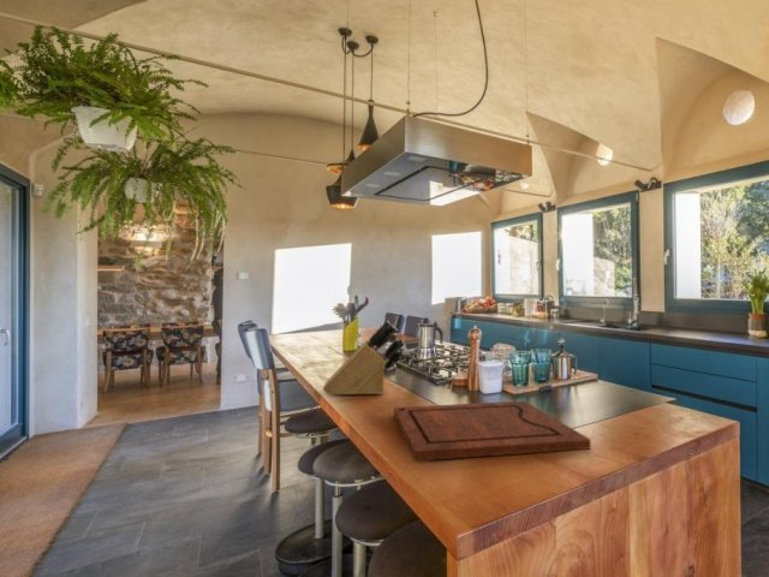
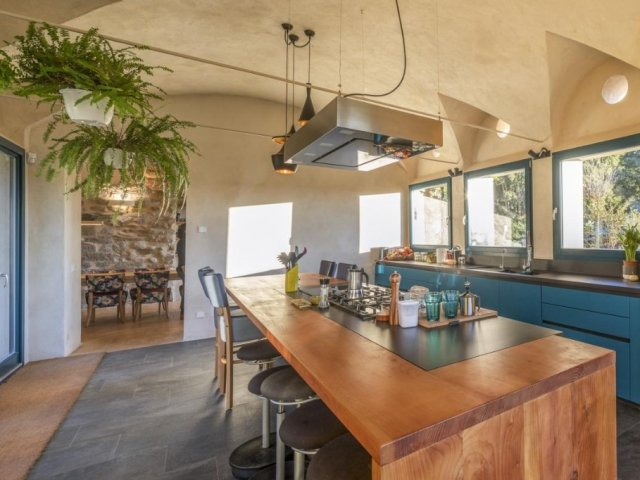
- cutting board [393,400,592,462]
- knife block [322,320,406,397]
